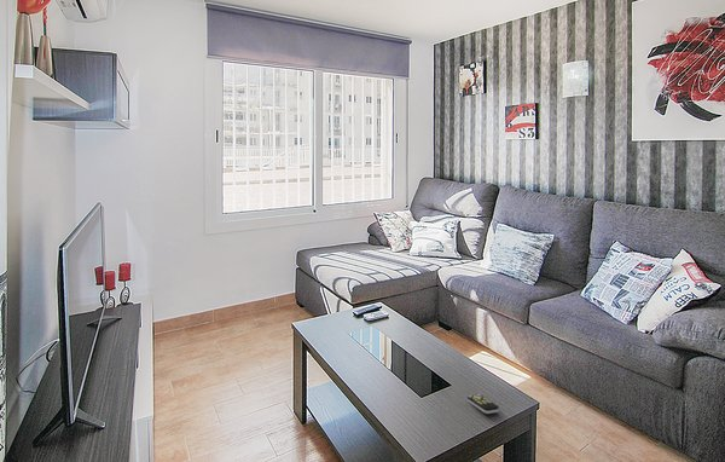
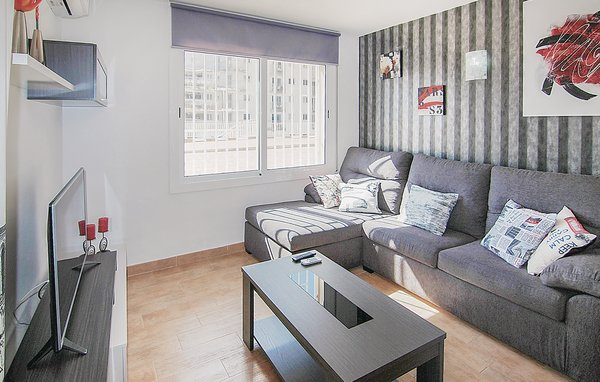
- remote control [466,393,500,415]
